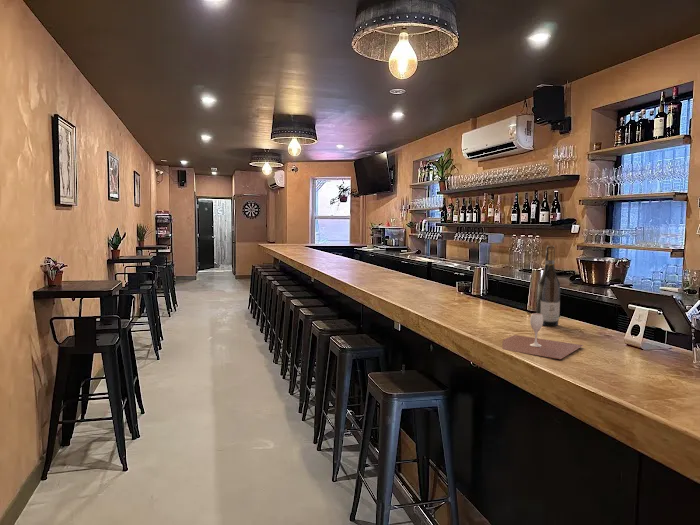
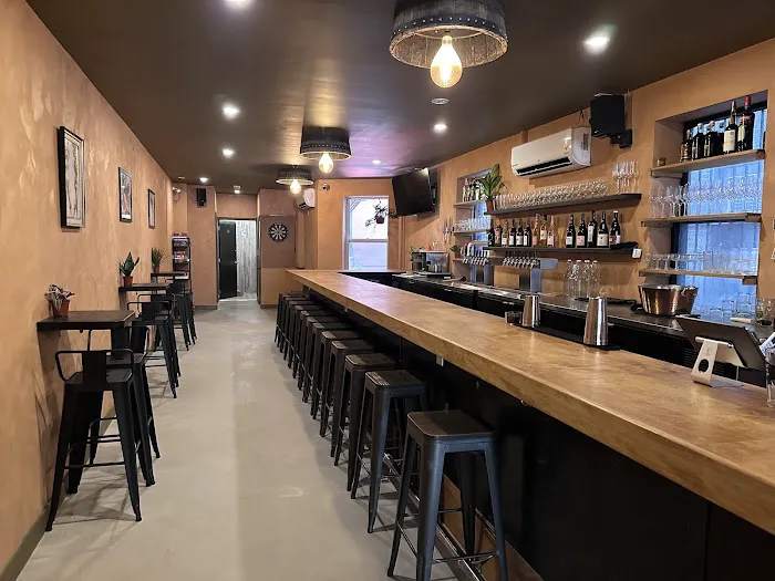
- wine bottle [535,244,561,327]
- wine glass [501,312,584,360]
